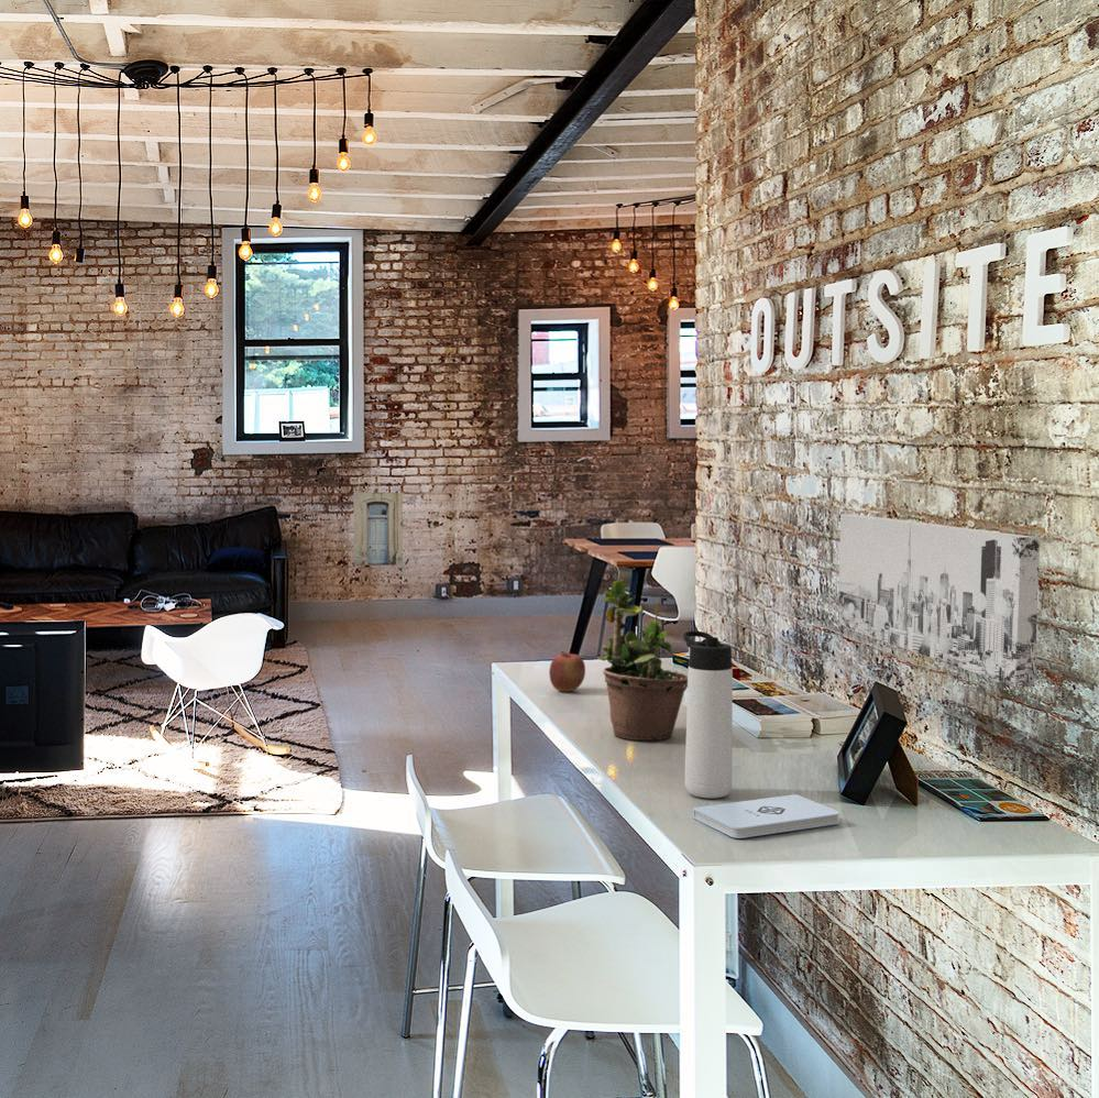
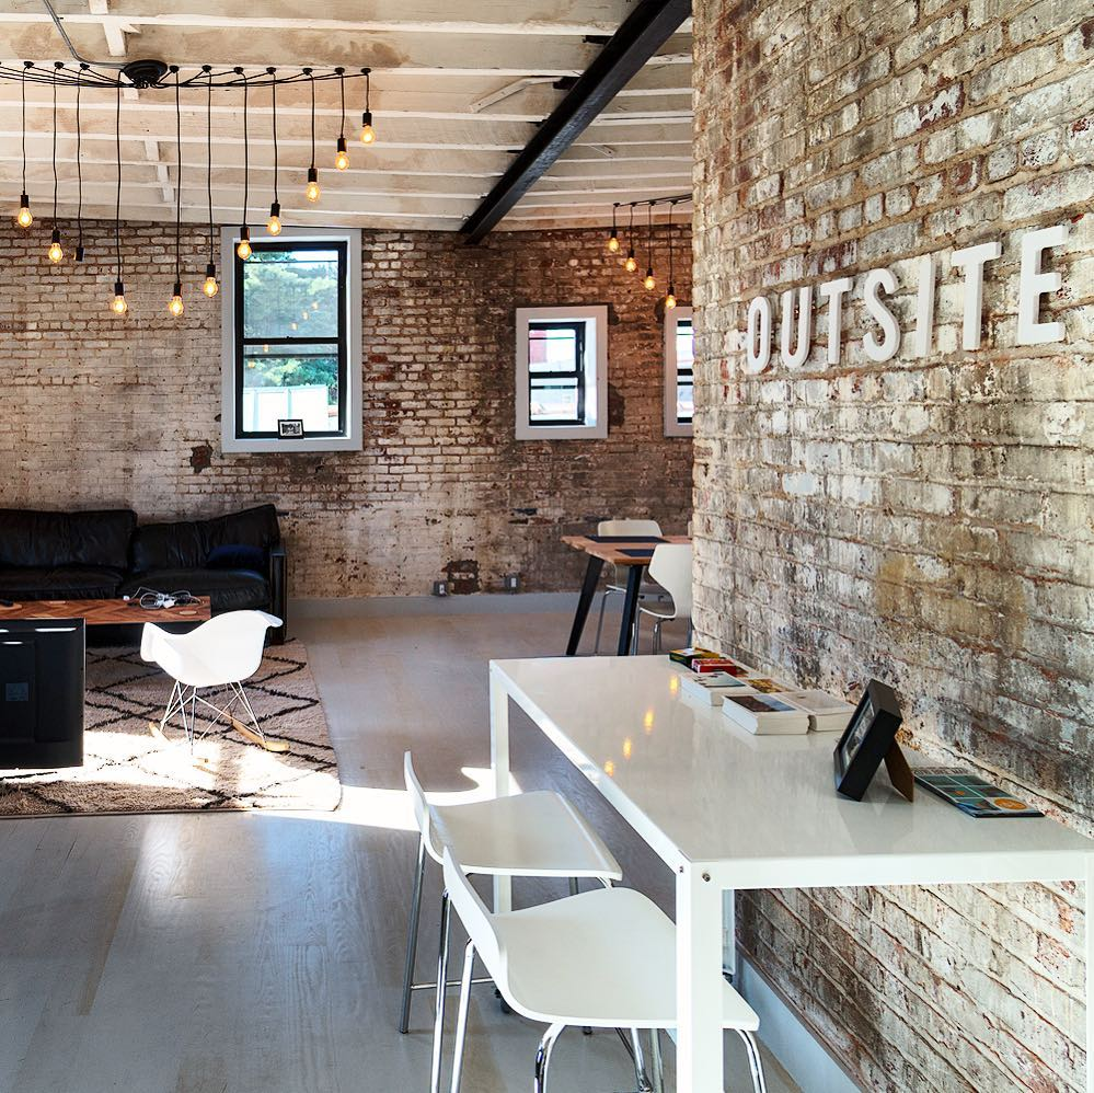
- wall art [352,492,404,567]
- potted plant [598,567,688,742]
- wall art [837,513,1041,689]
- notepad [692,793,840,839]
- thermos bottle [682,630,734,799]
- apple [548,650,586,692]
